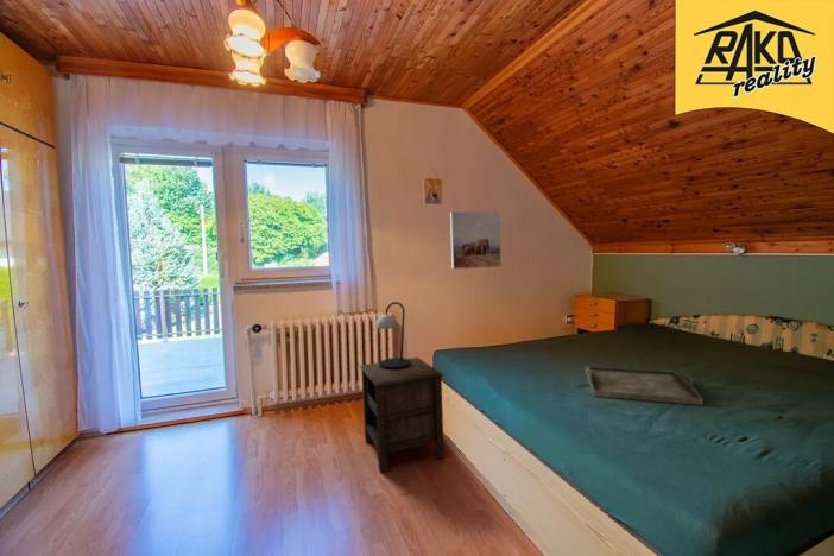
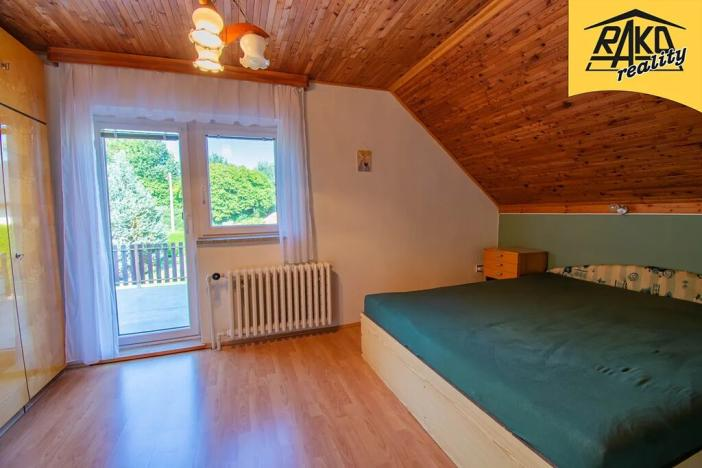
- table lamp [375,301,411,369]
- nightstand [359,356,446,474]
- serving tray [585,365,705,406]
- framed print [449,210,503,271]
